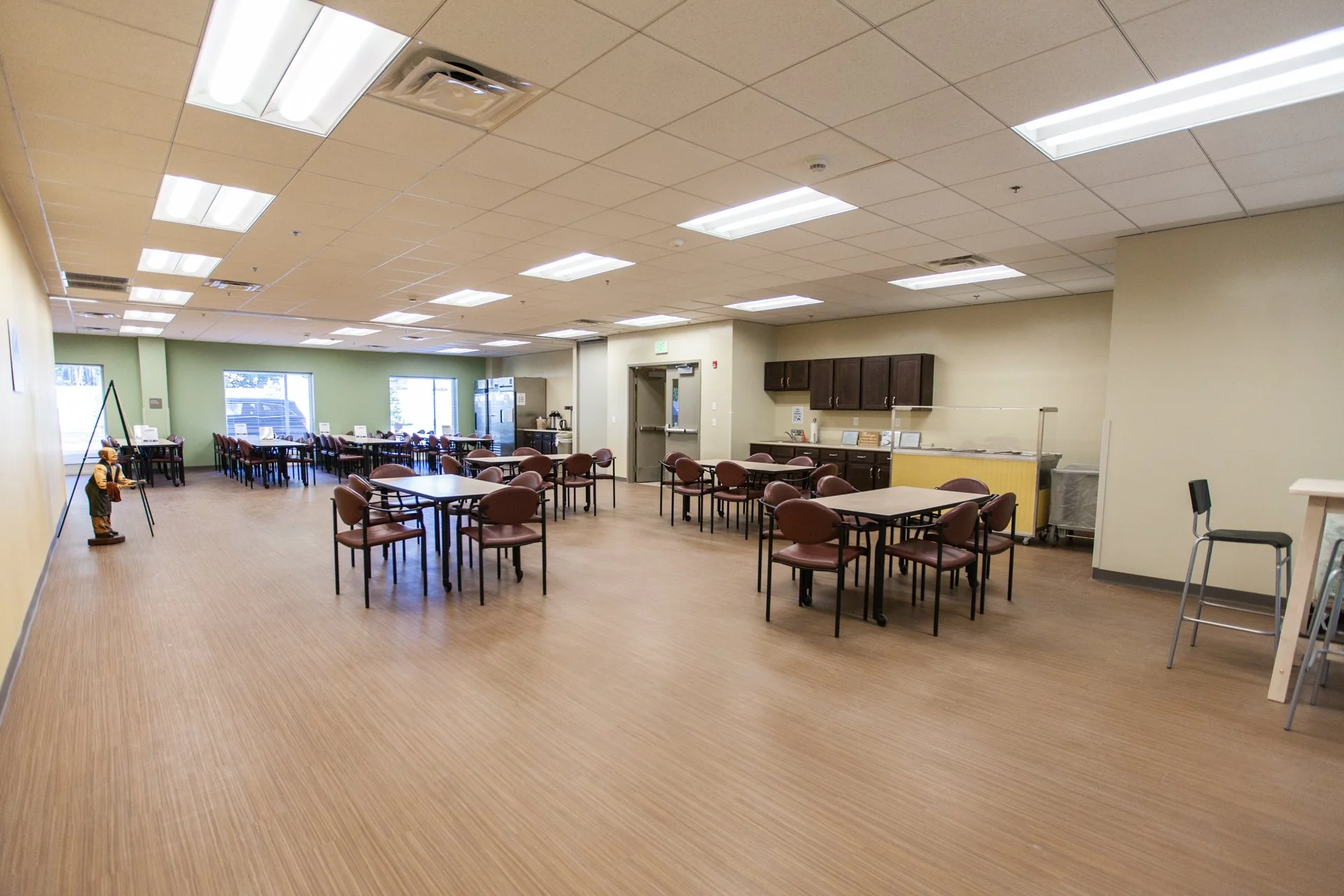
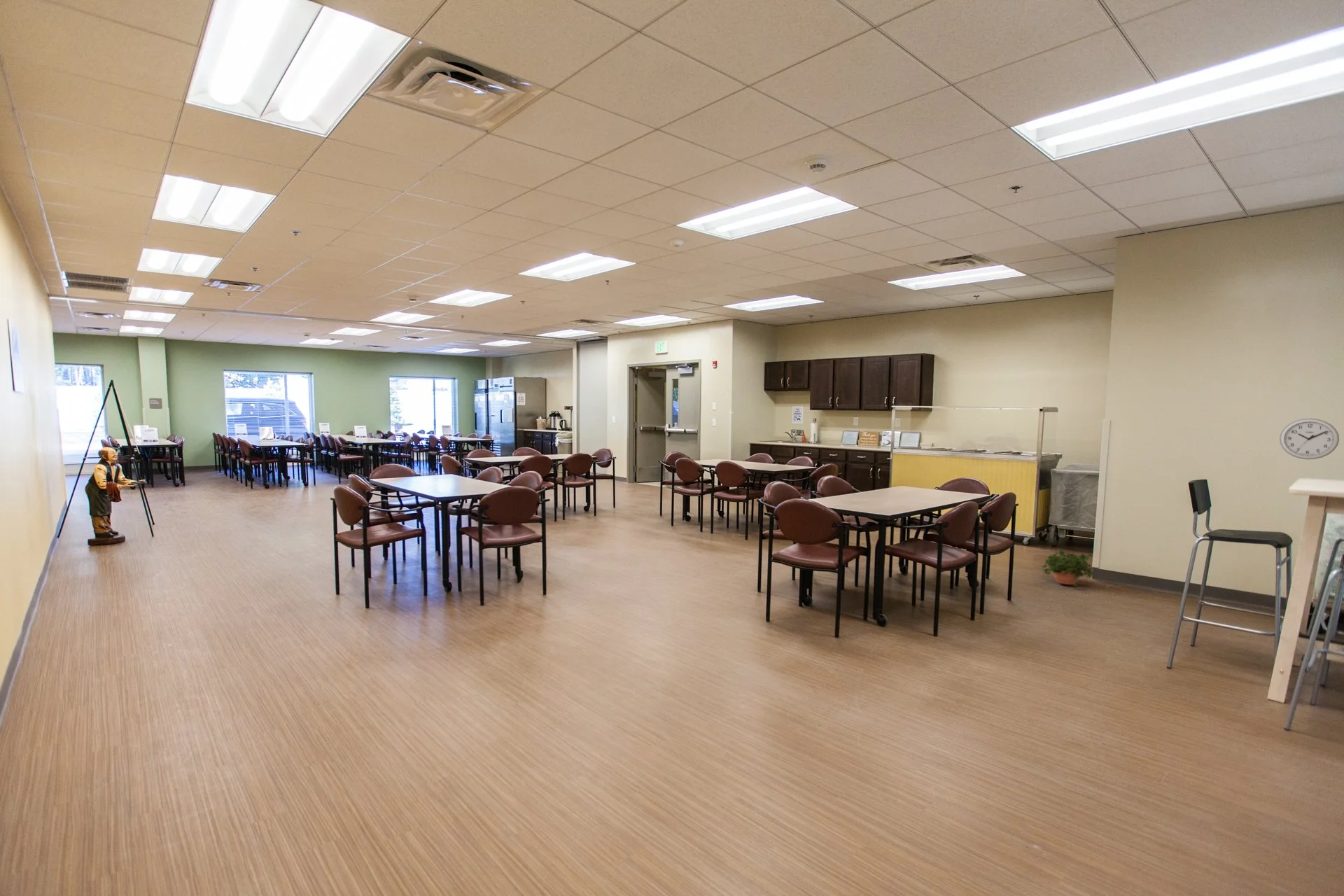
+ potted plant [1040,548,1096,590]
+ wall clock [1279,418,1340,460]
